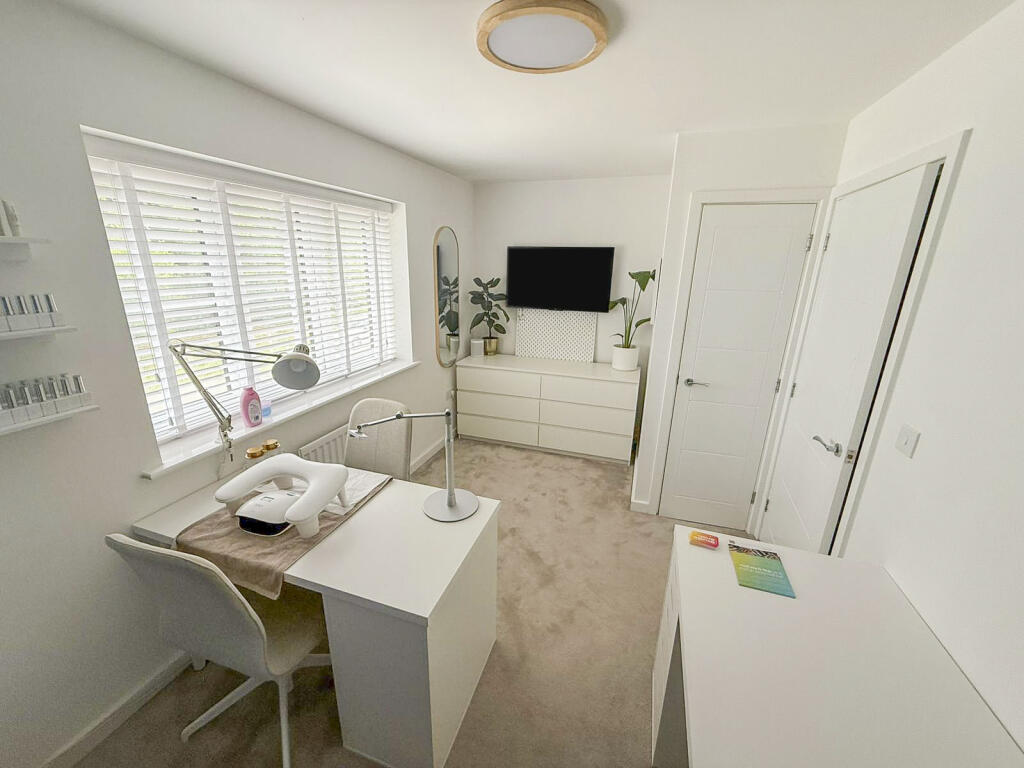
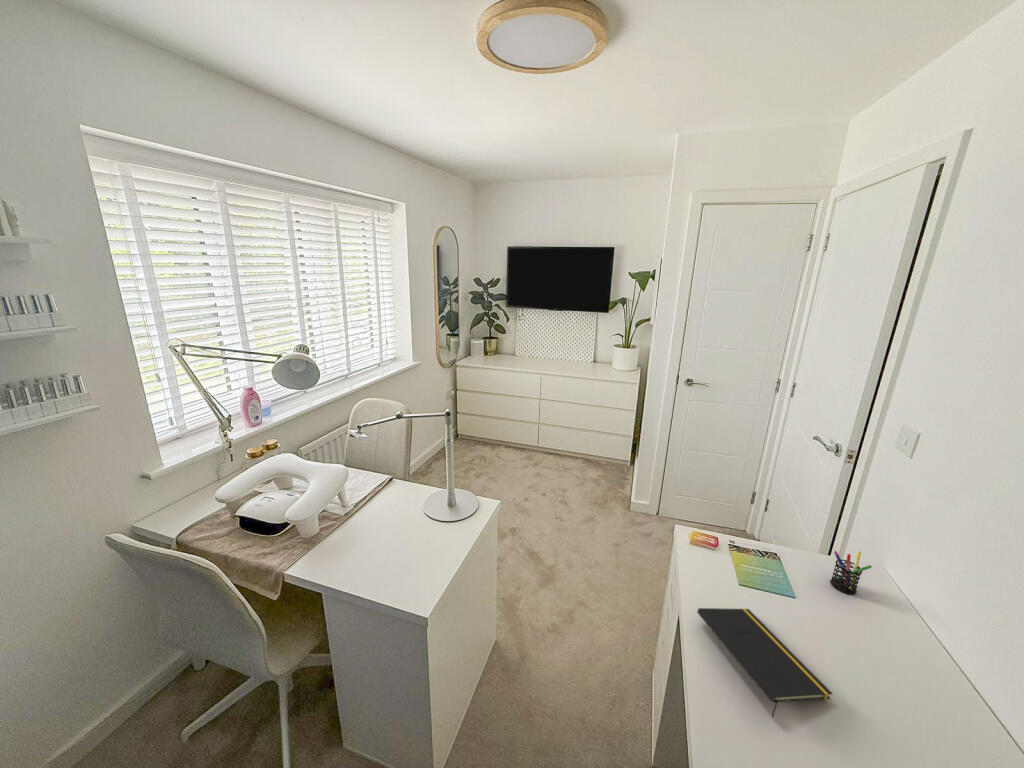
+ notepad [696,607,834,719]
+ pen holder [829,550,873,595]
